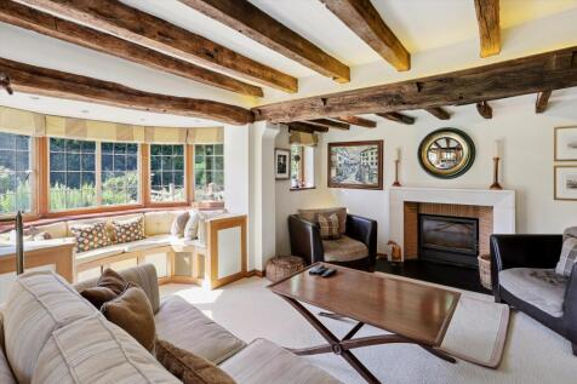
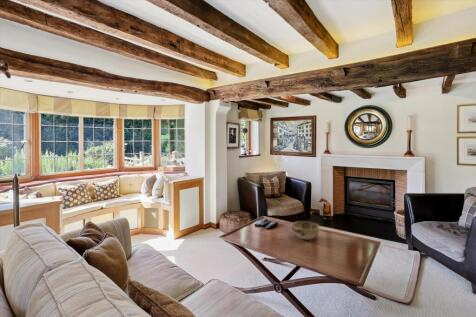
+ decorative bowl [291,220,320,240]
